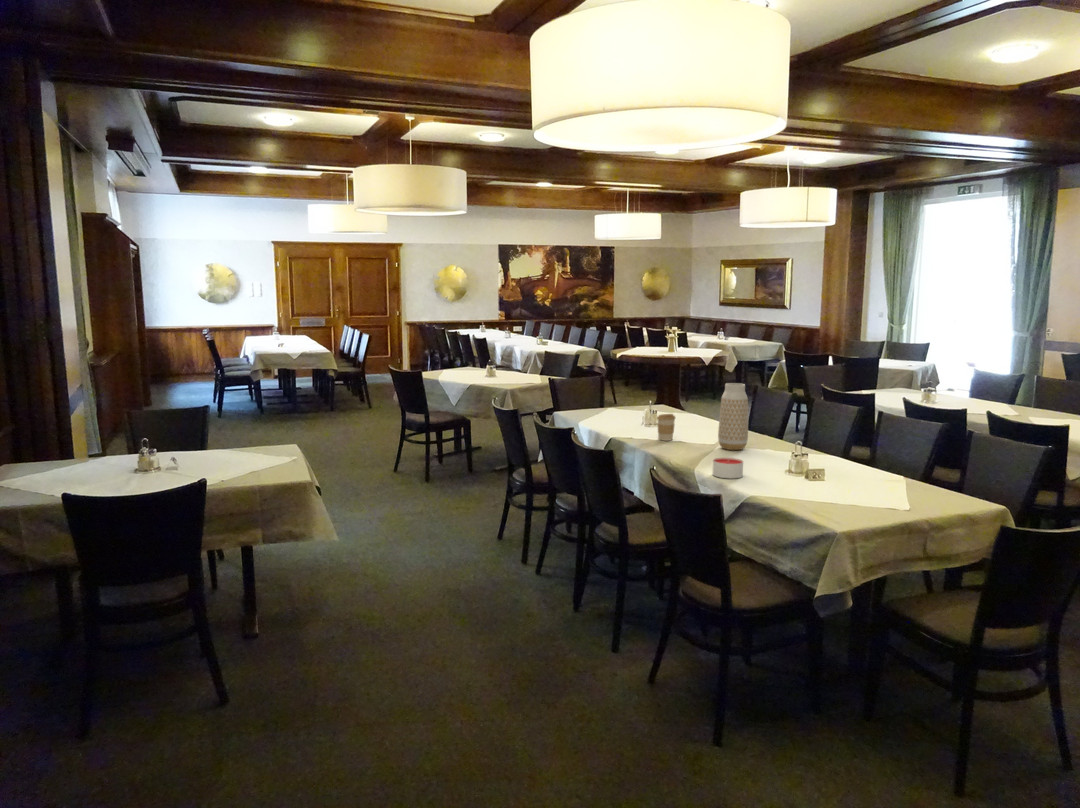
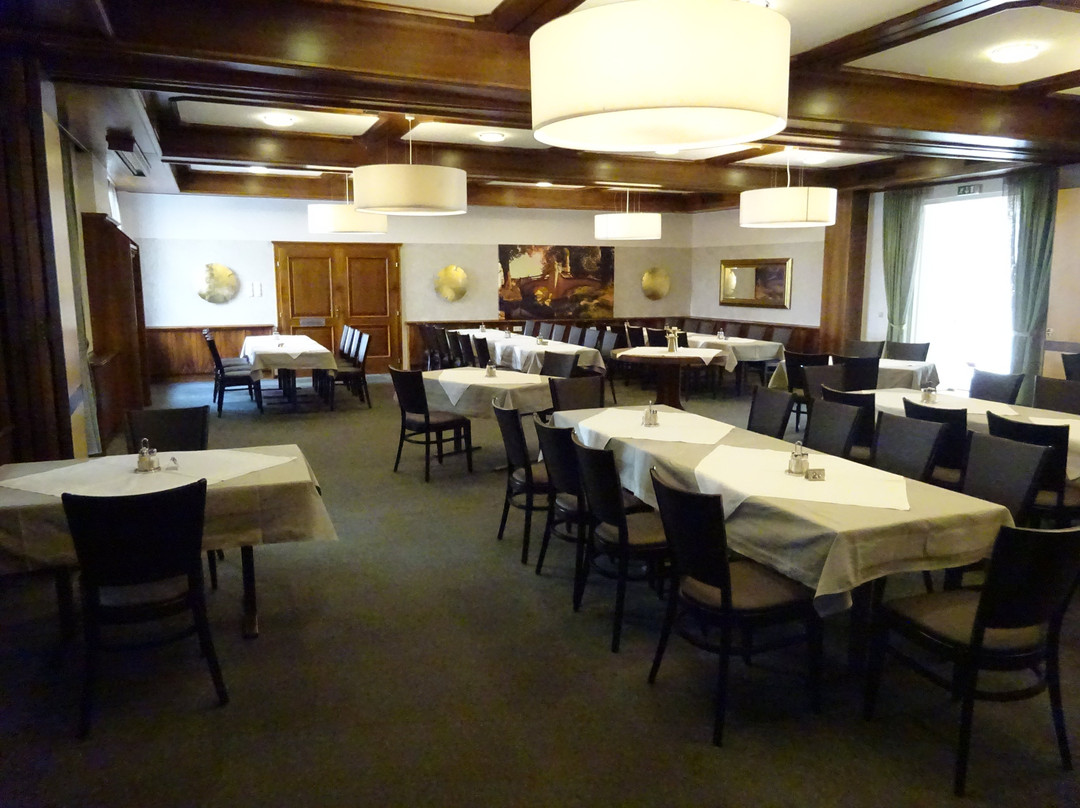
- coffee cup [656,413,676,442]
- candle [712,456,744,479]
- vase [717,382,749,451]
